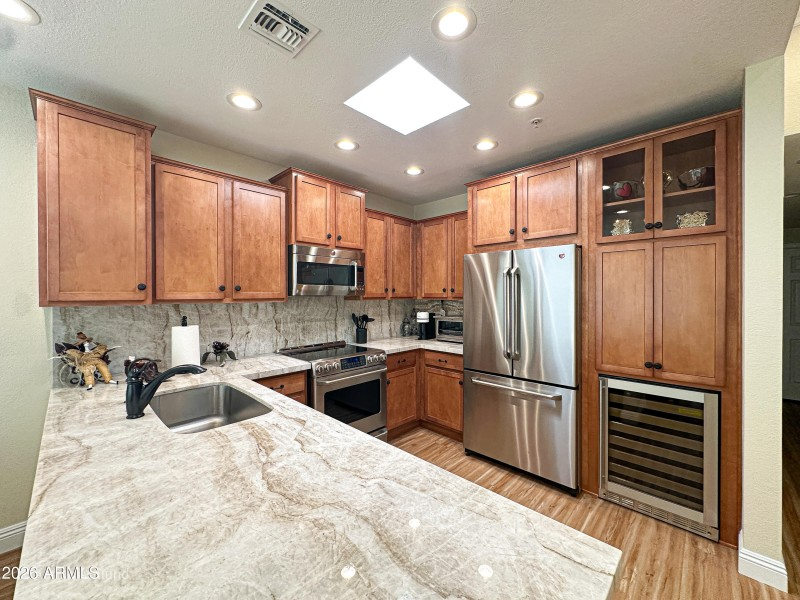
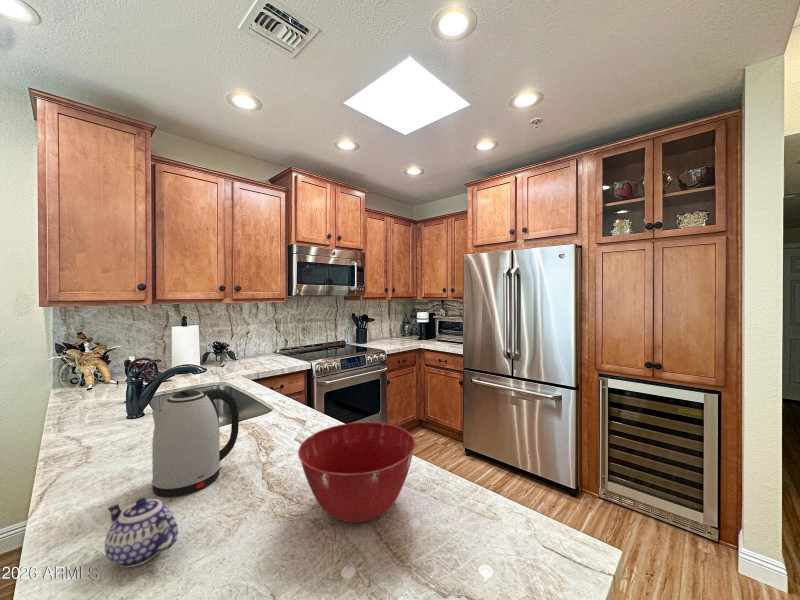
+ kettle [151,387,240,498]
+ teapot [104,497,179,568]
+ mixing bowl [297,421,416,524]
